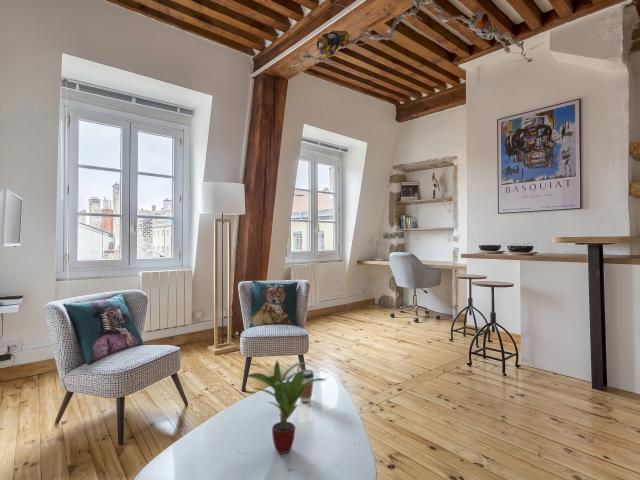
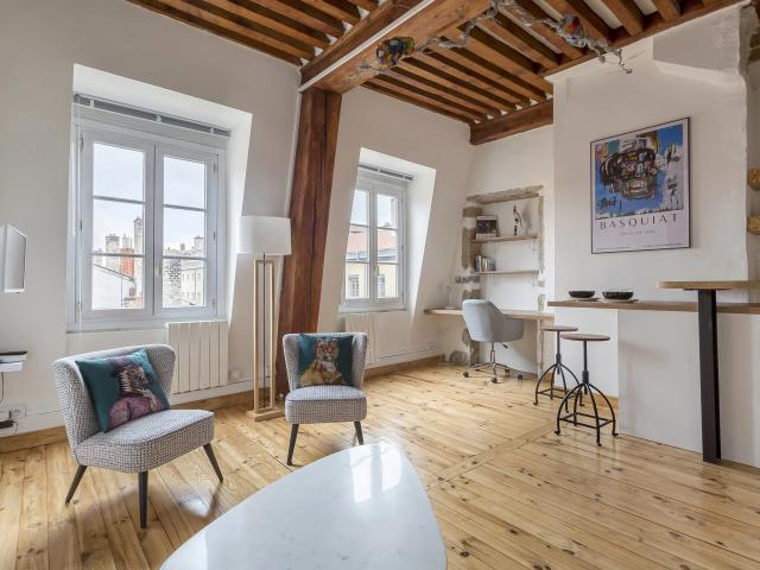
- coffee cup [298,369,315,403]
- potted plant [245,359,326,455]
